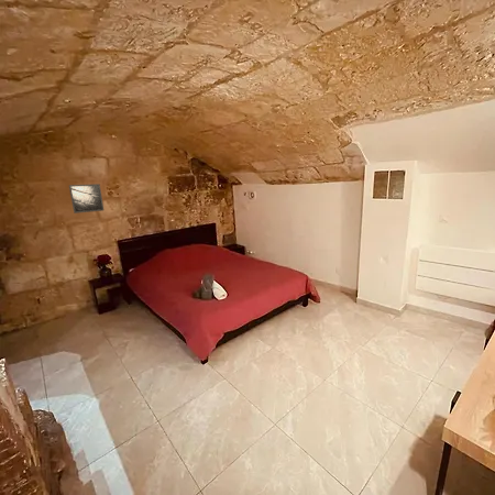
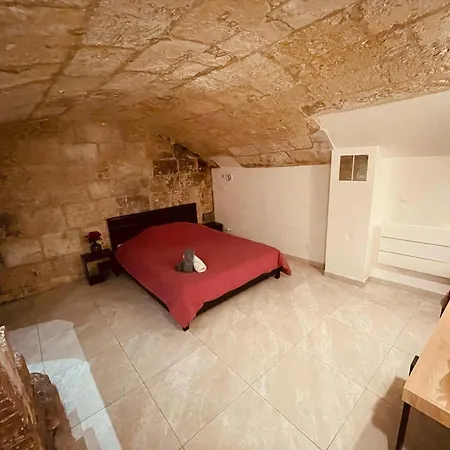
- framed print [68,183,105,215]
